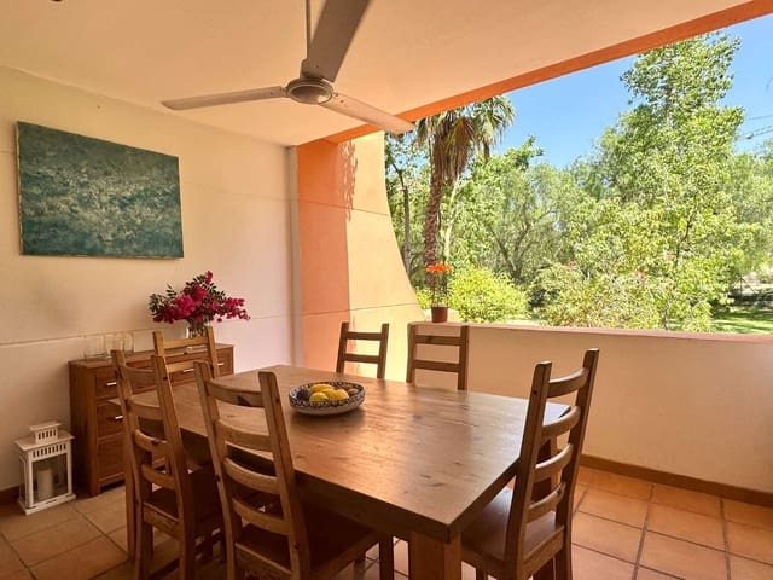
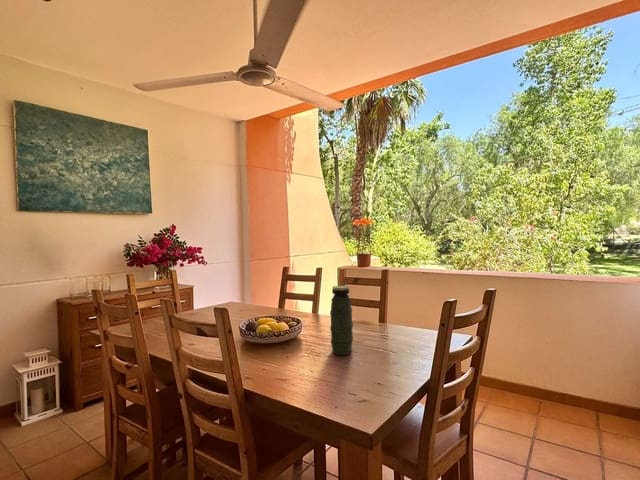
+ water jug [329,285,354,356]
